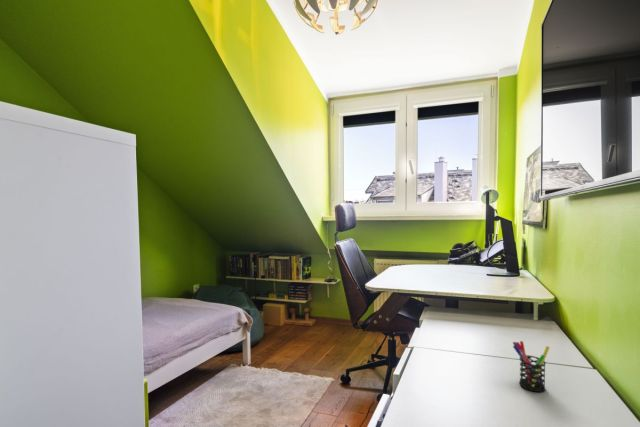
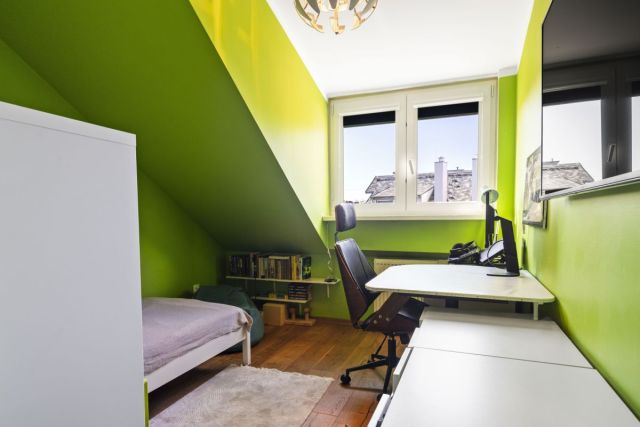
- pen holder [512,340,551,393]
